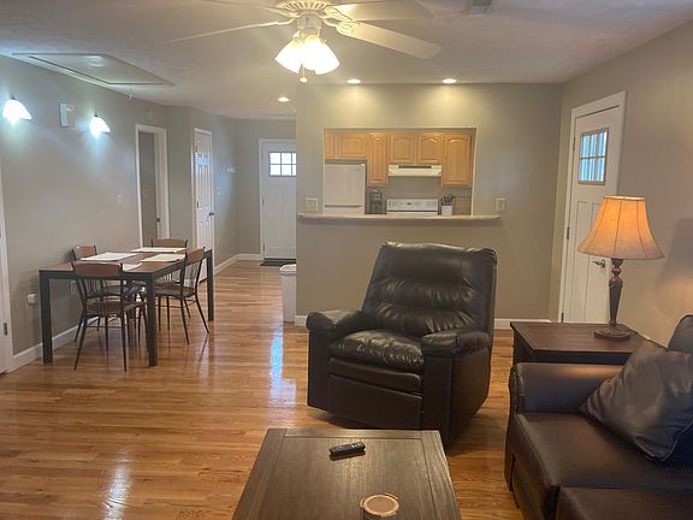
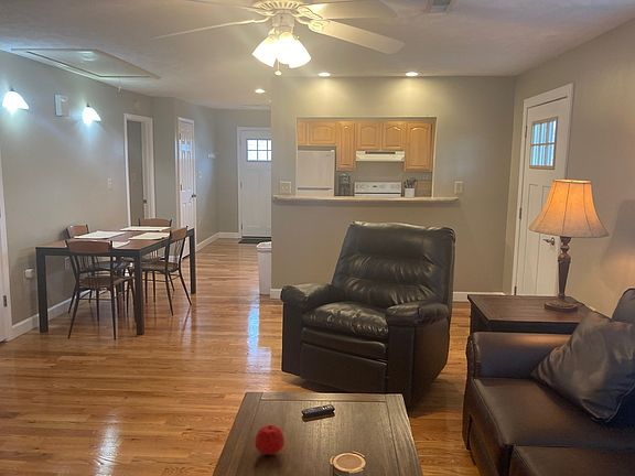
+ apple [254,424,286,456]
